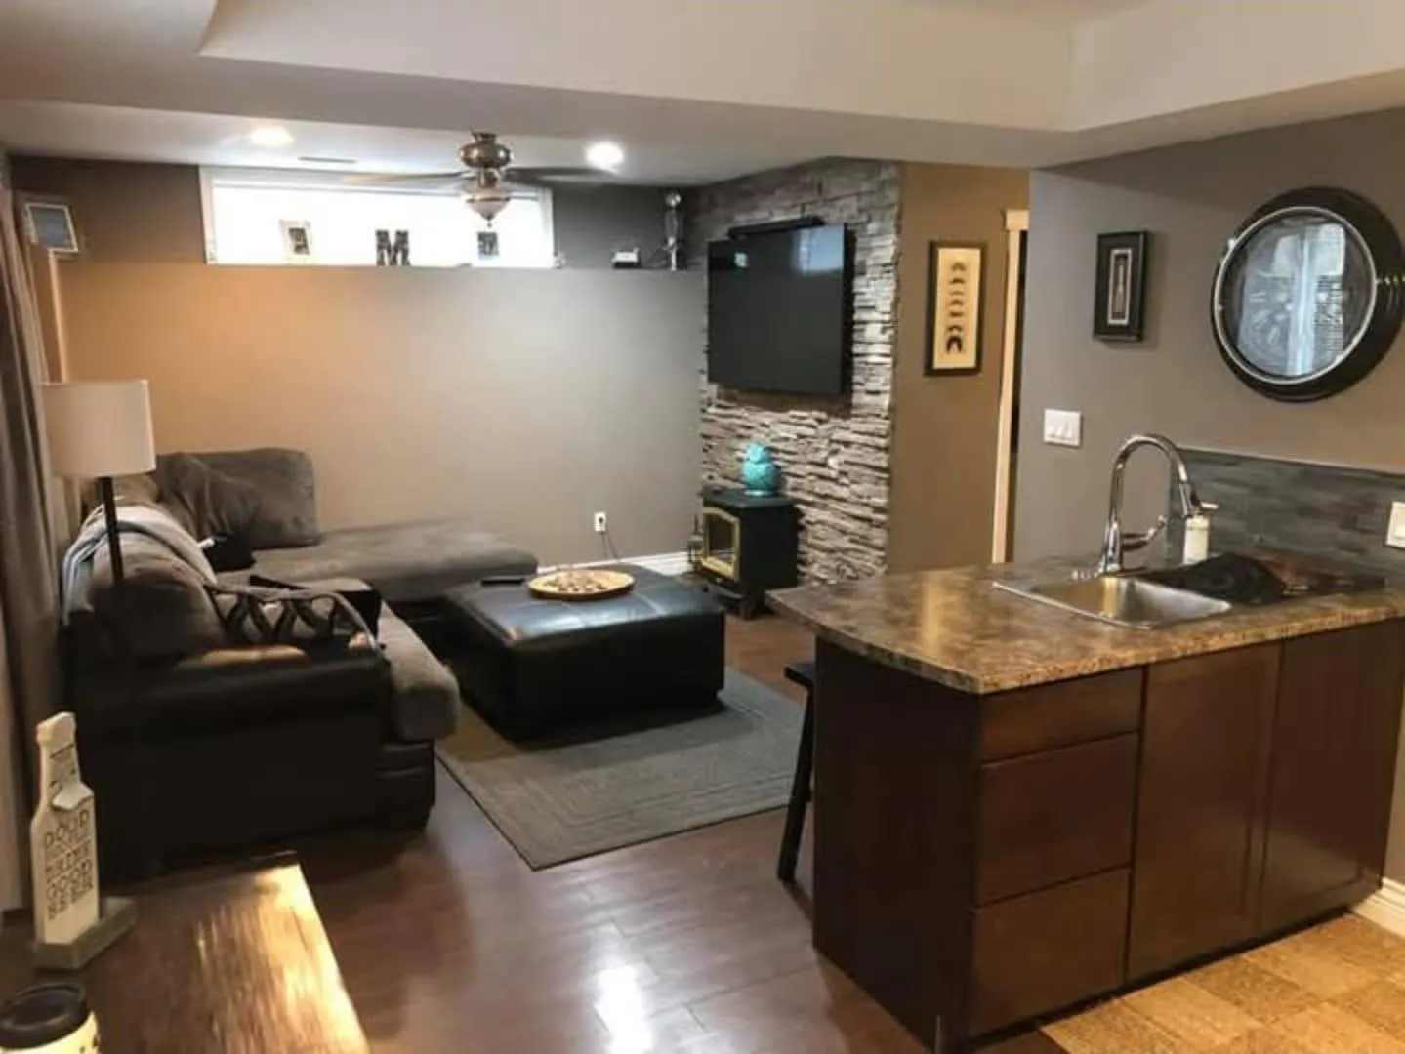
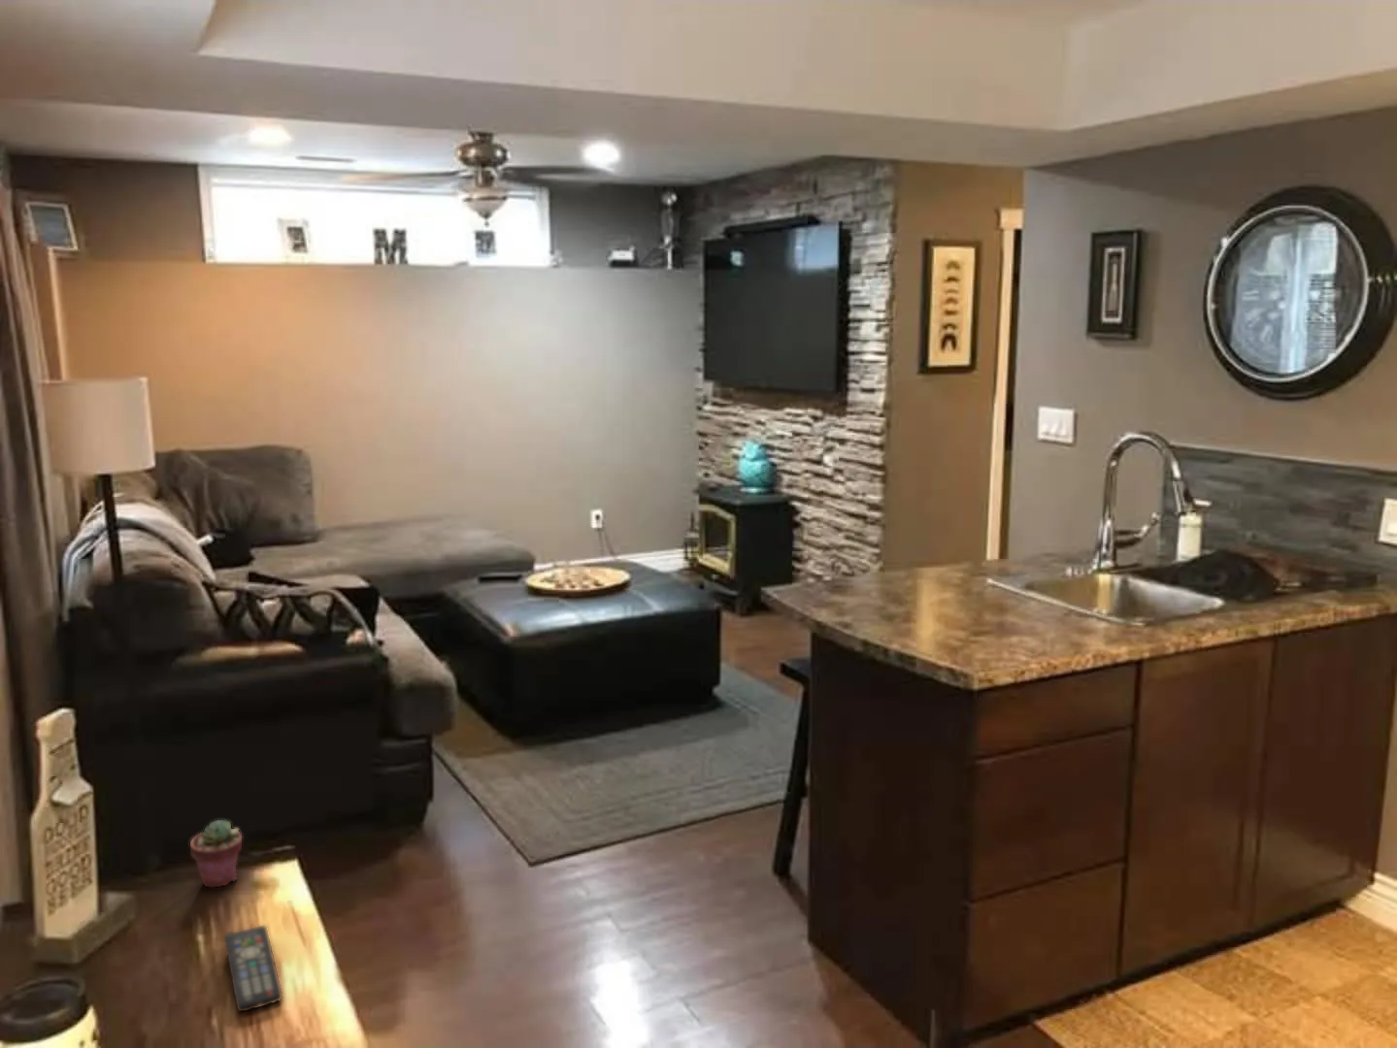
+ remote control [223,924,284,1012]
+ potted succulent [189,819,242,888]
